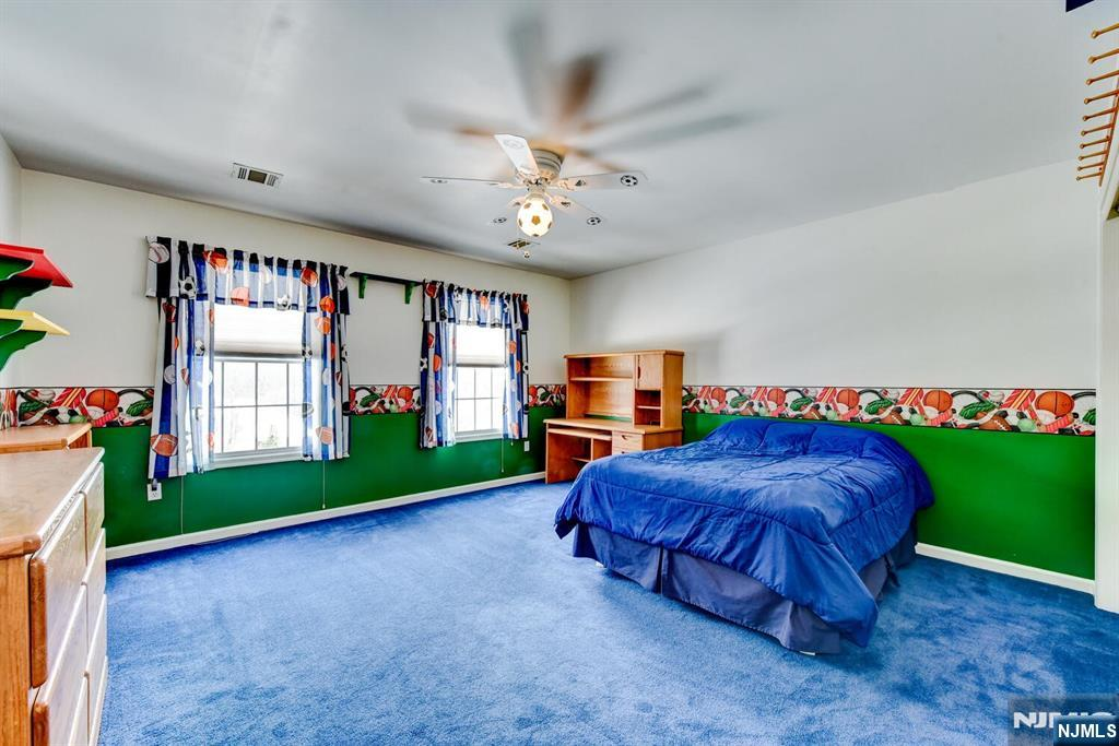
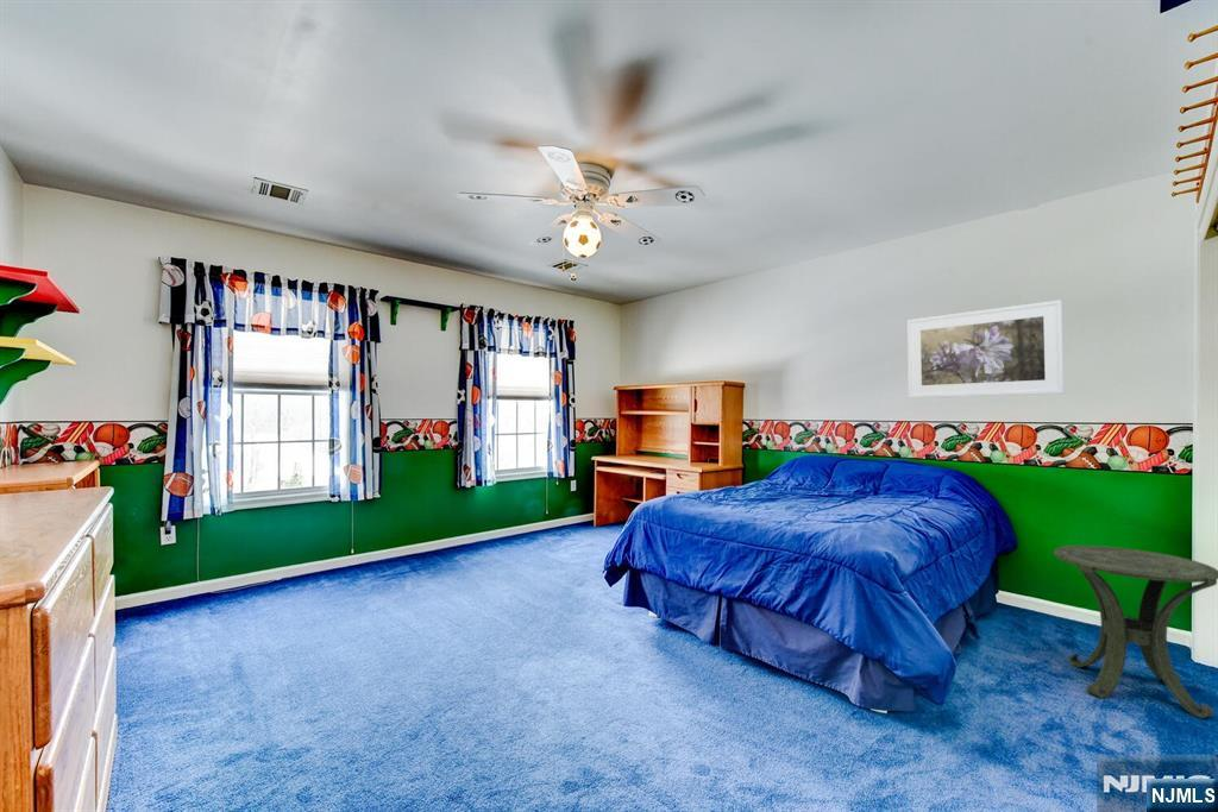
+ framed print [906,298,1066,399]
+ side table [1053,545,1218,719]
